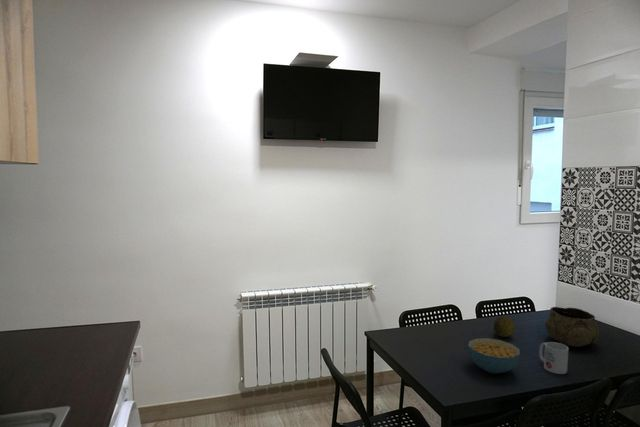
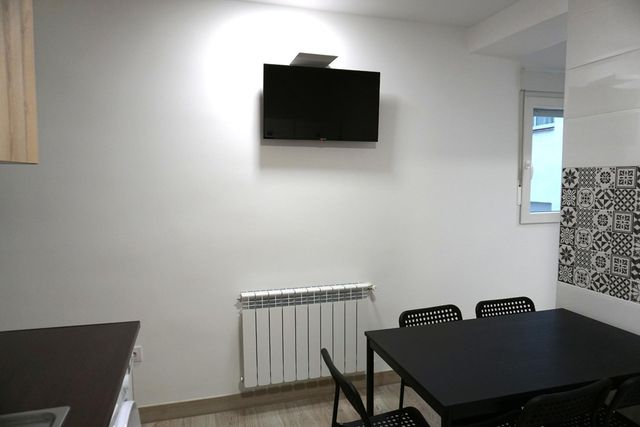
- mug [538,341,569,375]
- decorative bowl [544,306,600,348]
- cereal bowl [467,337,521,375]
- fruit [493,316,516,338]
